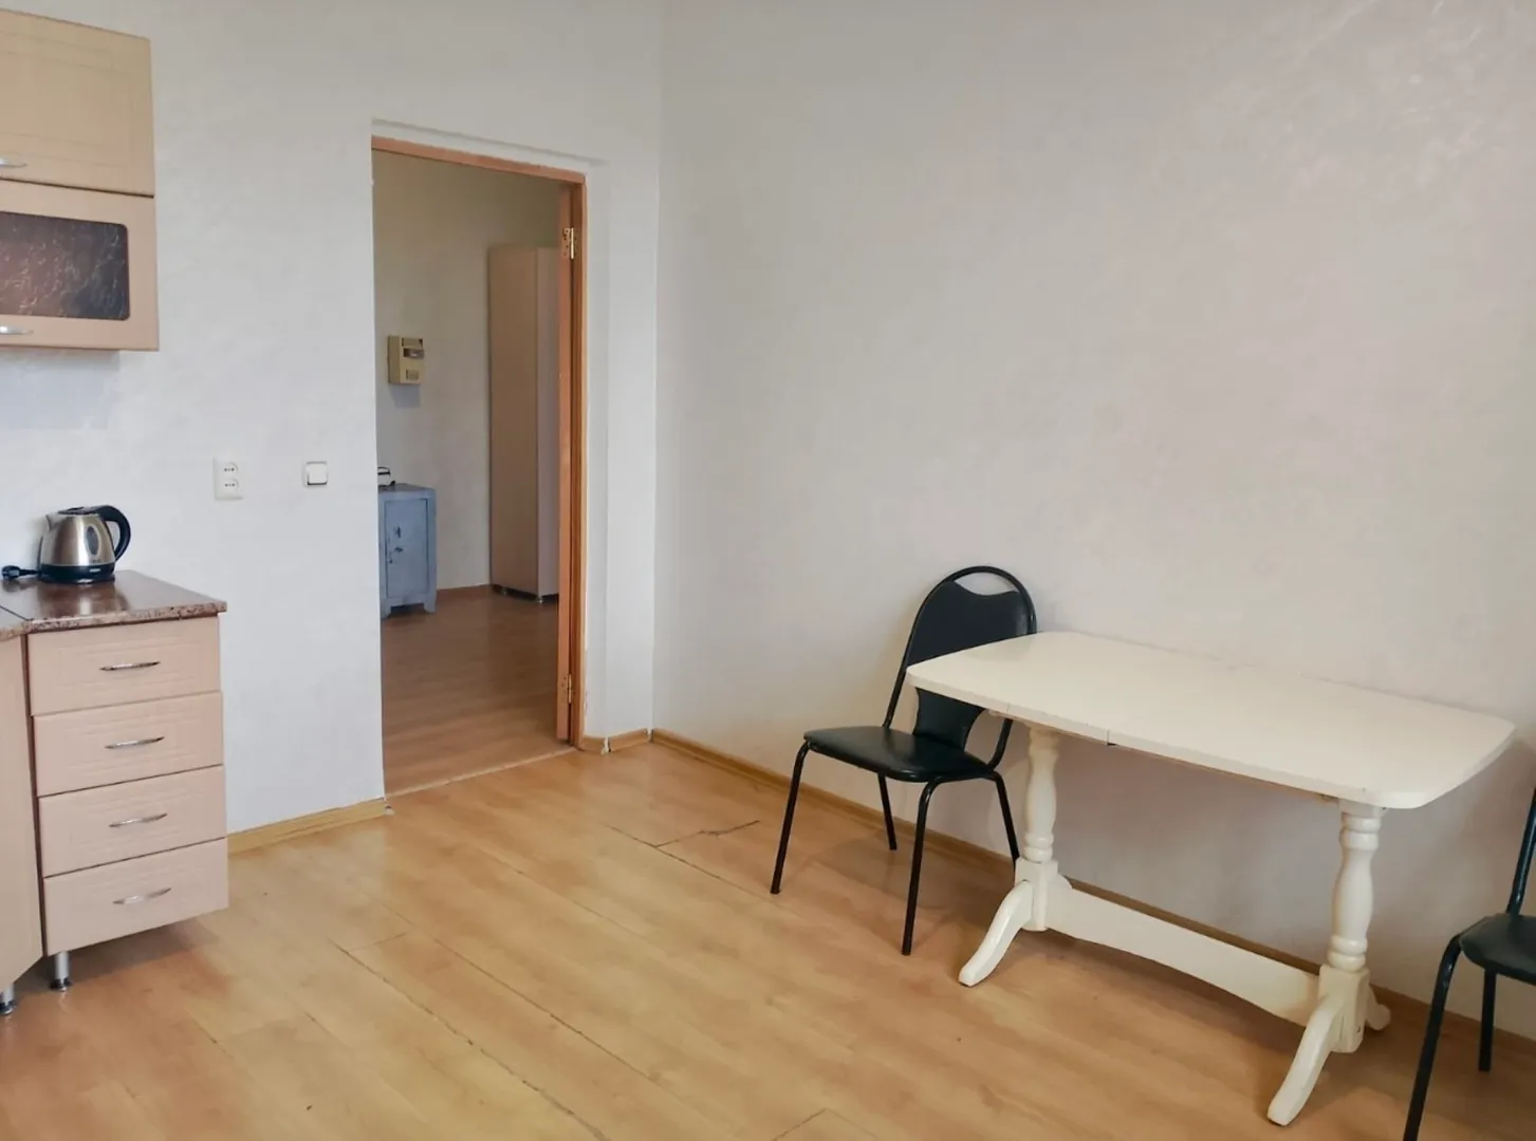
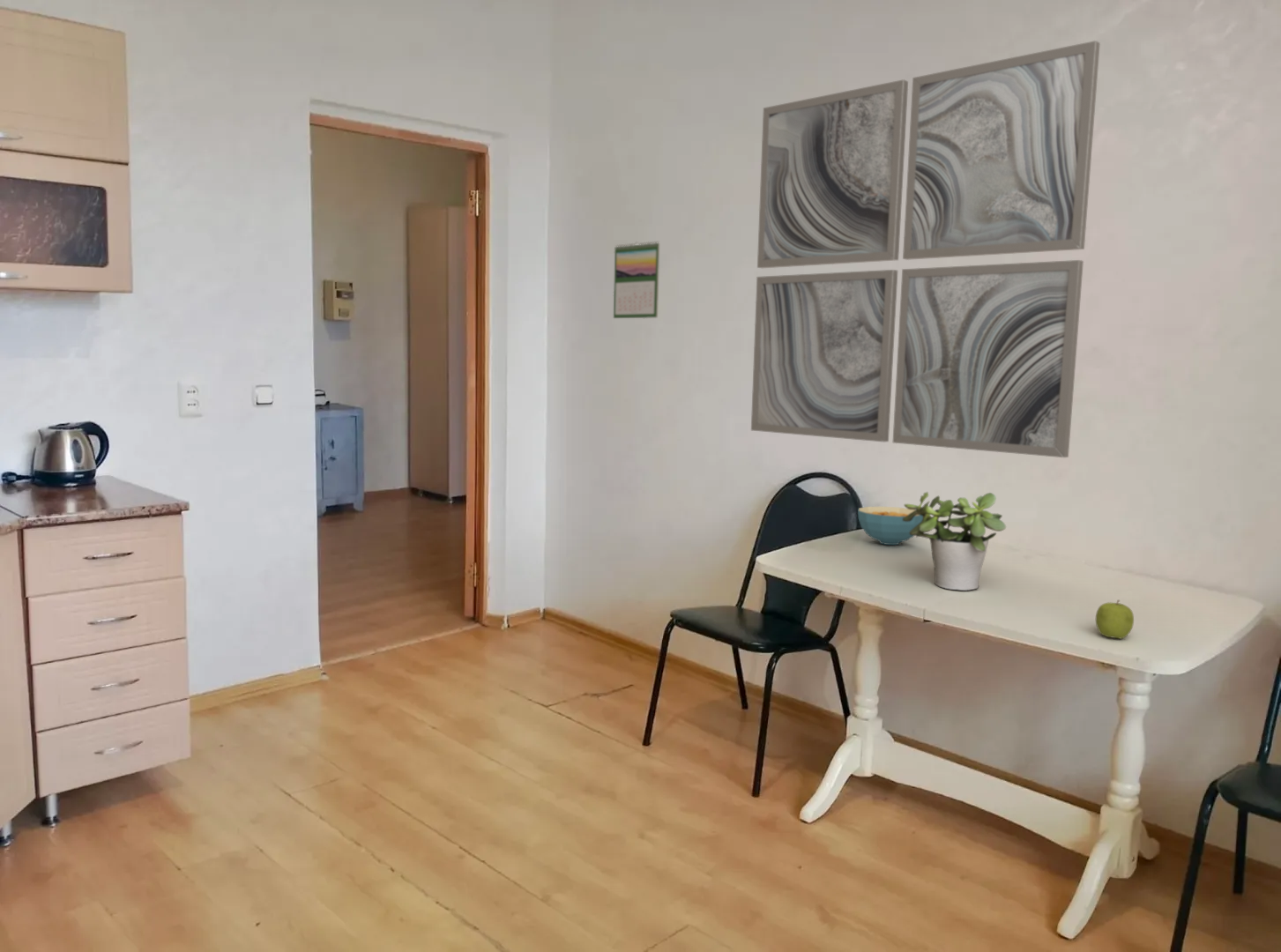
+ fruit [1095,599,1135,640]
+ calendar [613,241,660,319]
+ cereal bowl [857,506,923,546]
+ wall art [750,40,1101,458]
+ potted plant [903,491,1007,591]
